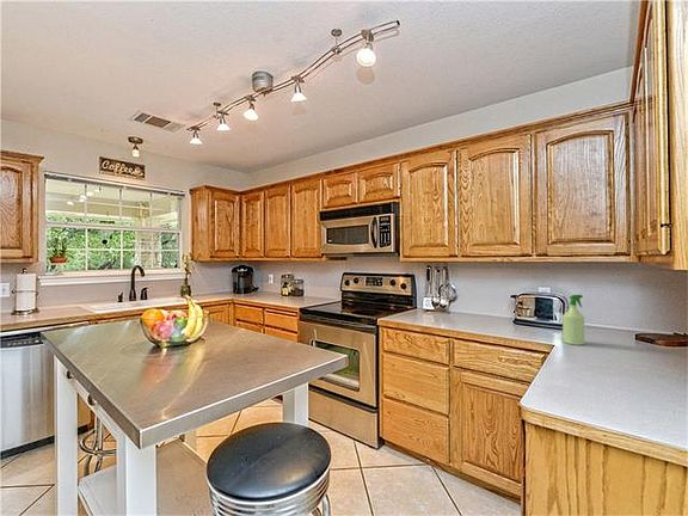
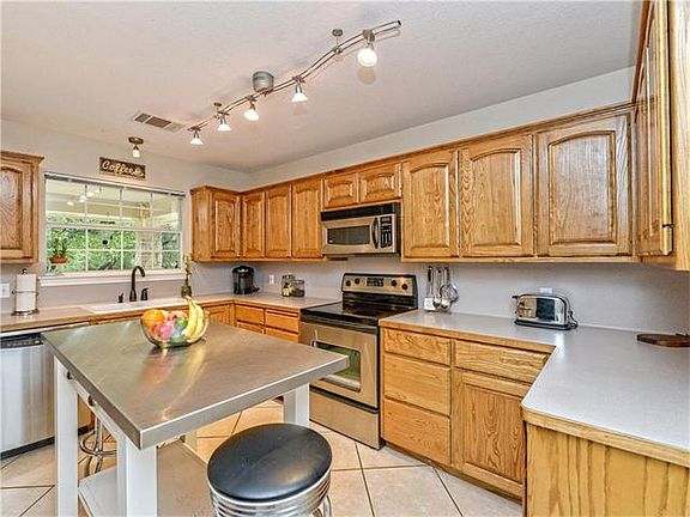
- spray bottle [561,294,585,346]
